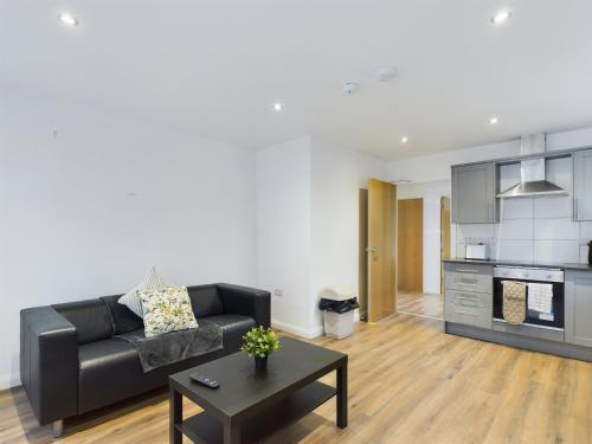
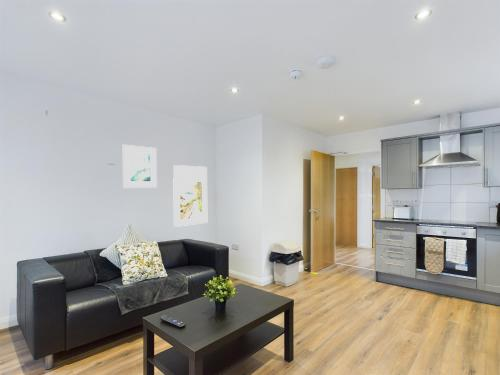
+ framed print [122,144,158,189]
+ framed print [172,164,208,228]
